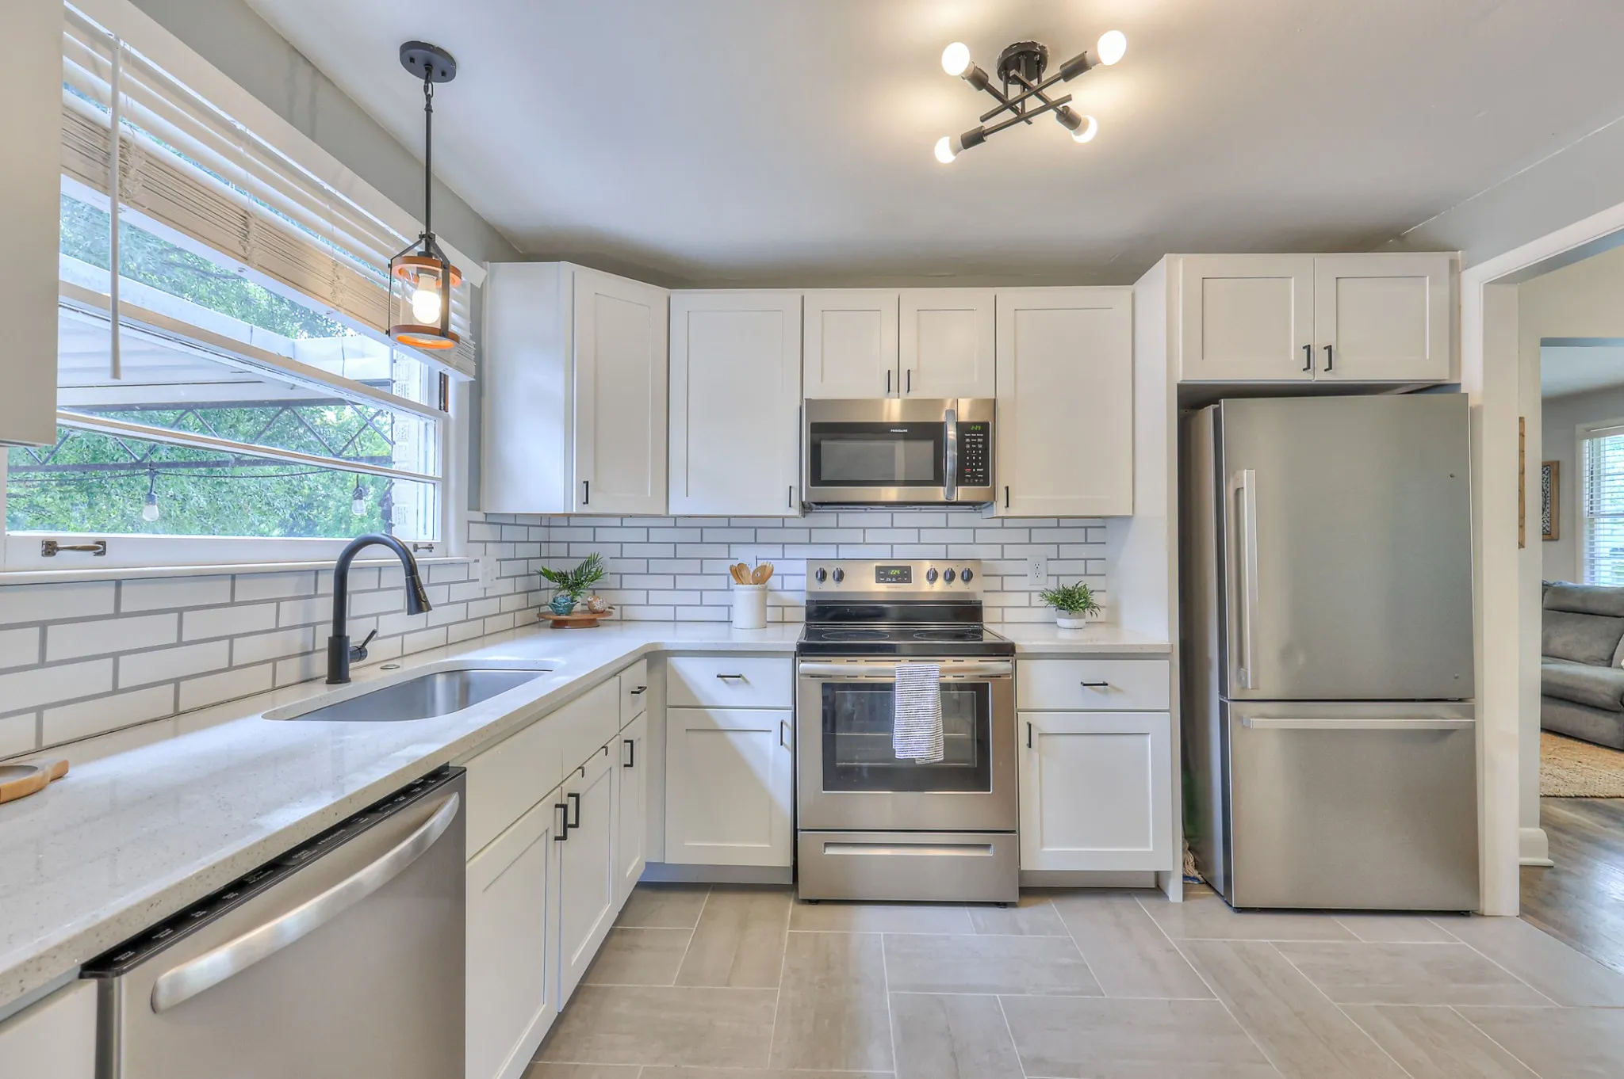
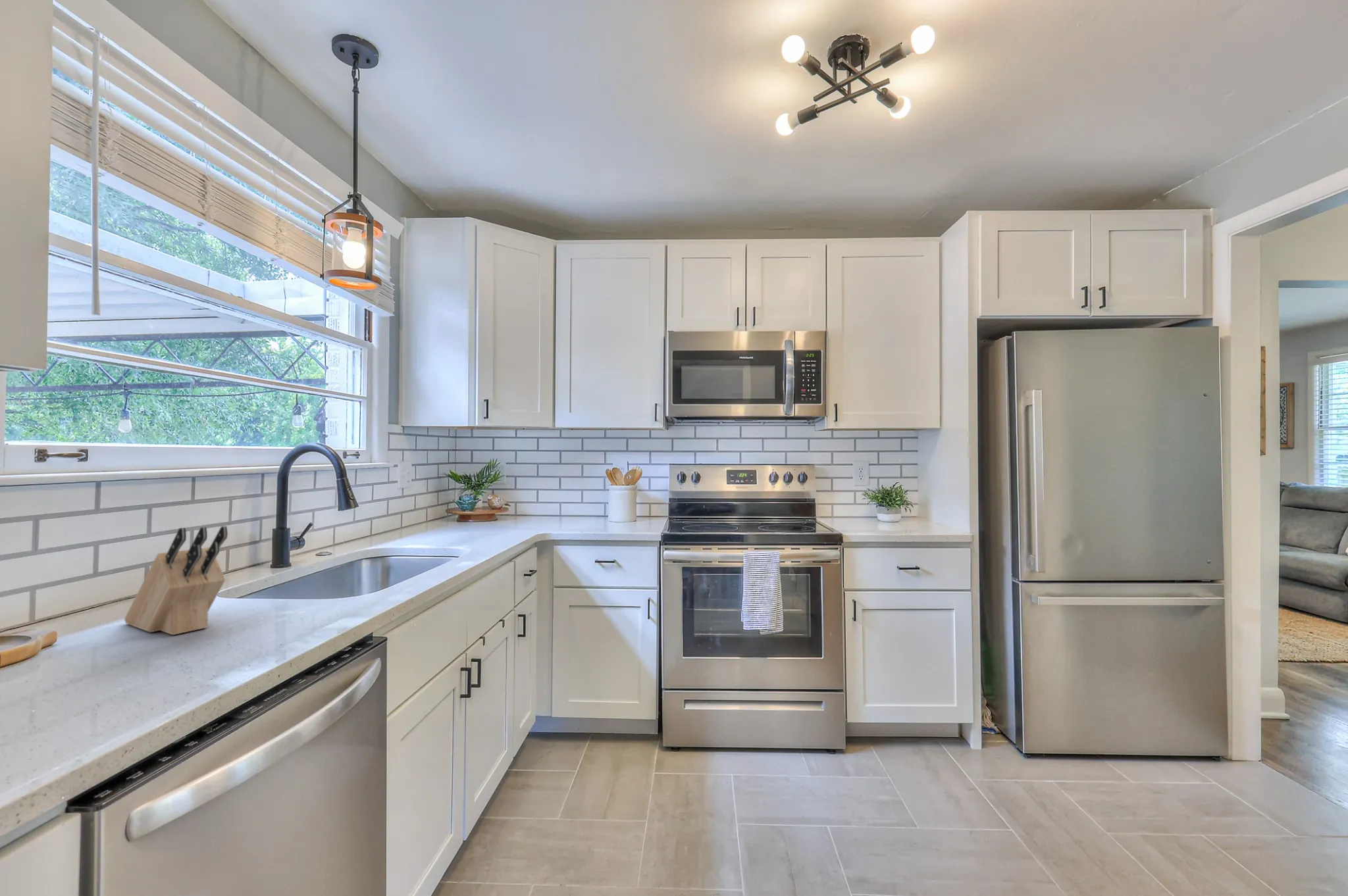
+ knife block [124,526,228,635]
